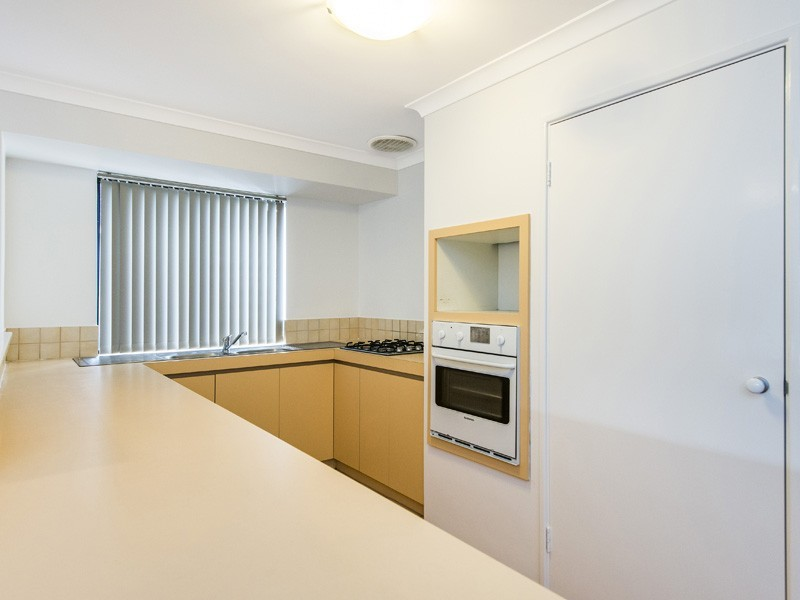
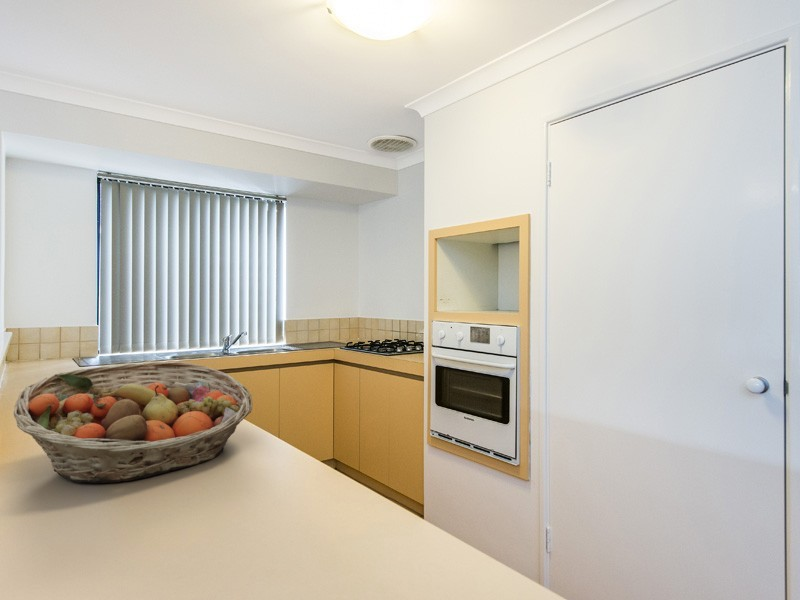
+ fruit basket [13,361,253,484]
